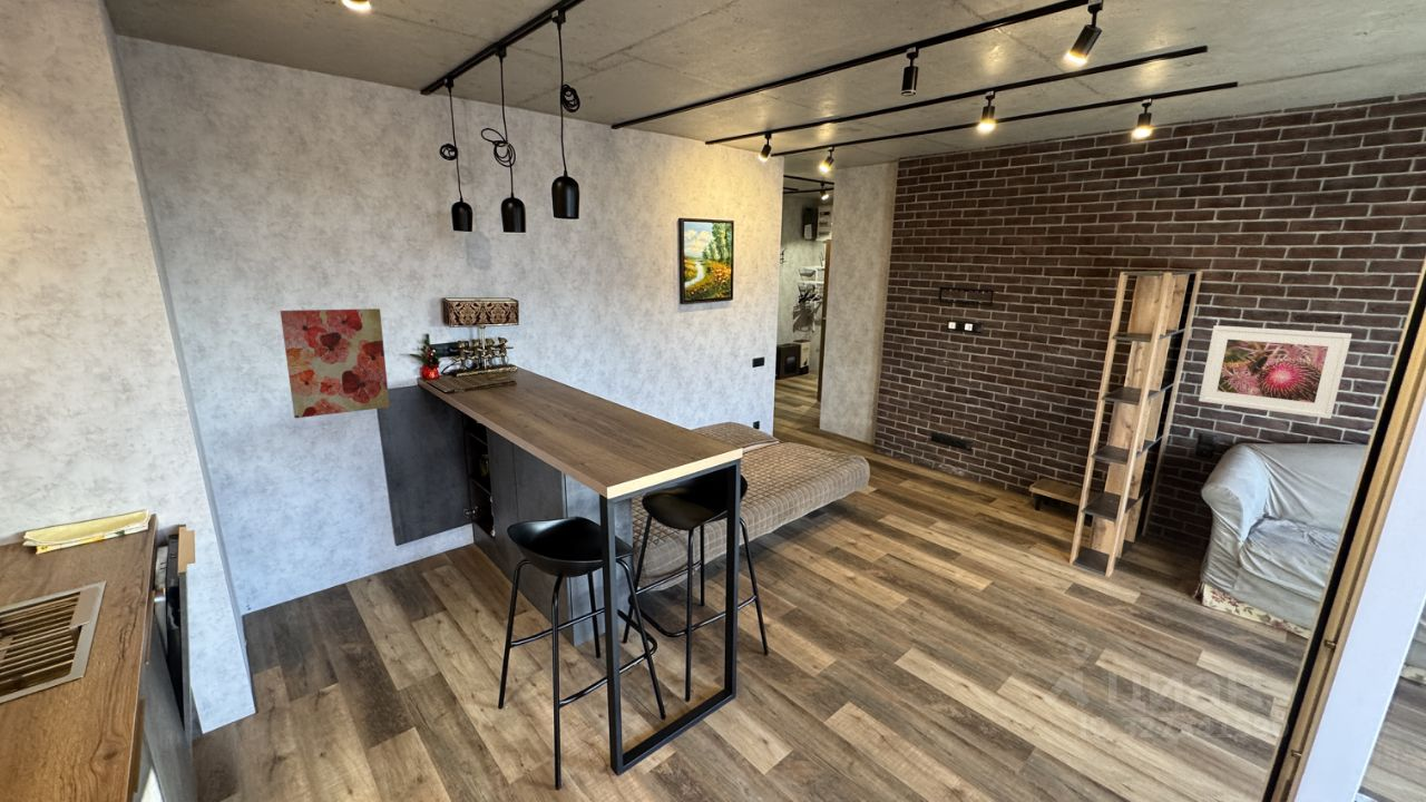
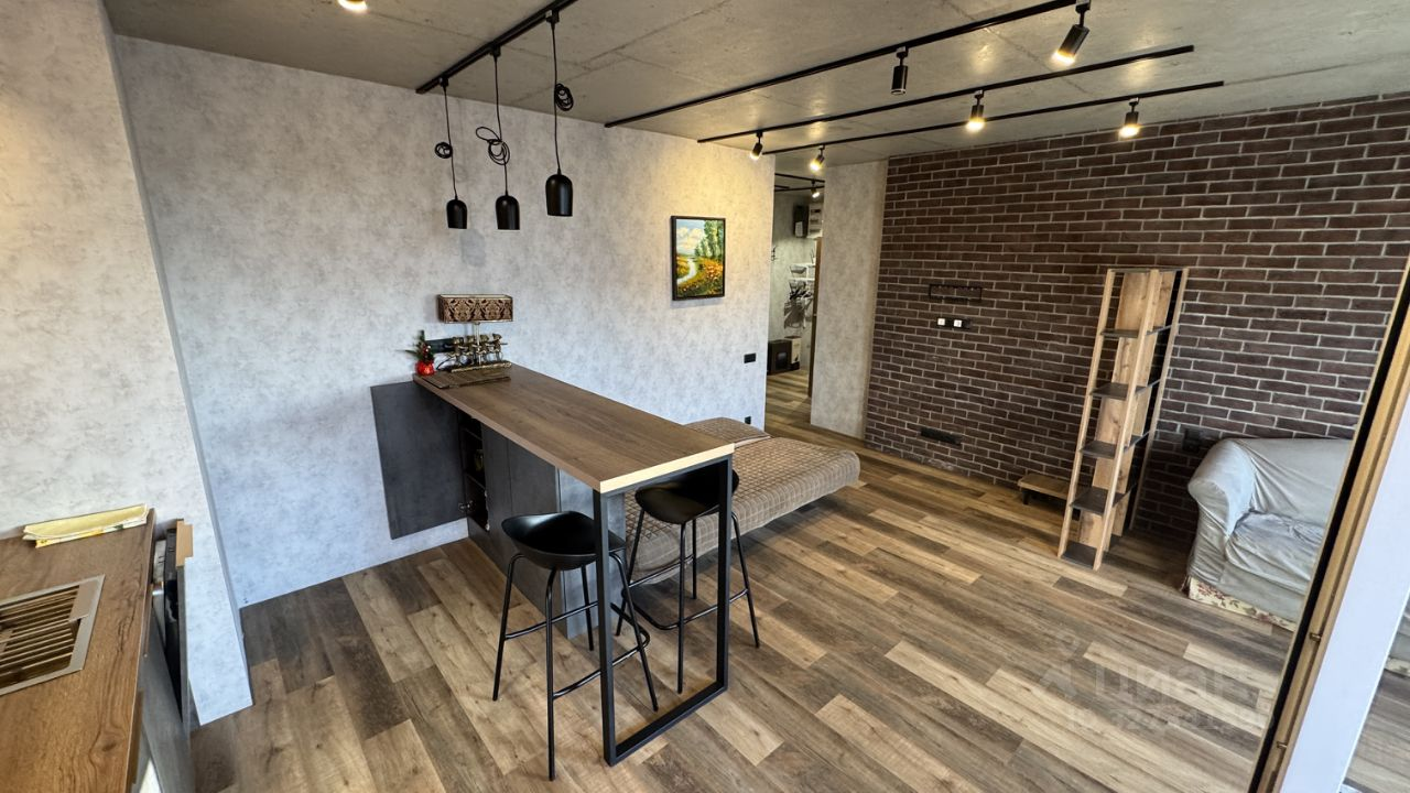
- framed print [1198,324,1352,420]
- wall art [280,307,391,419]
